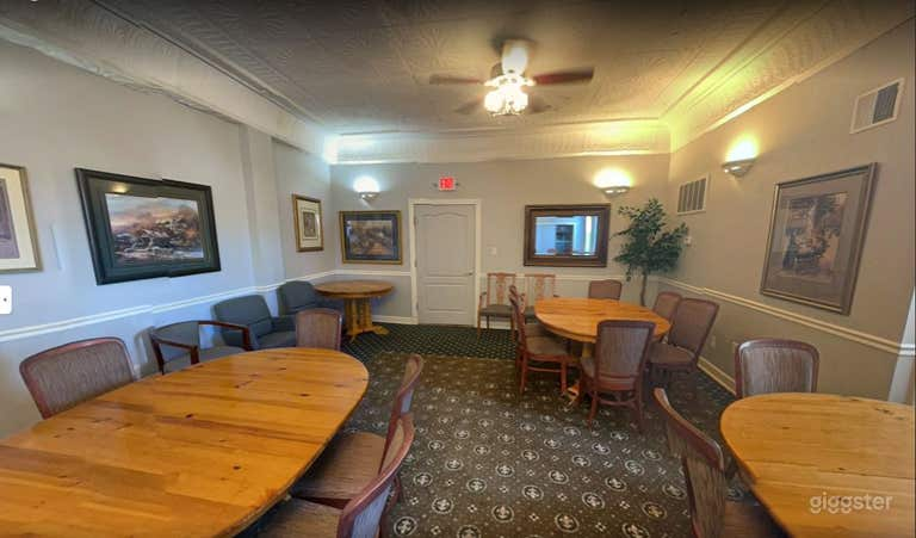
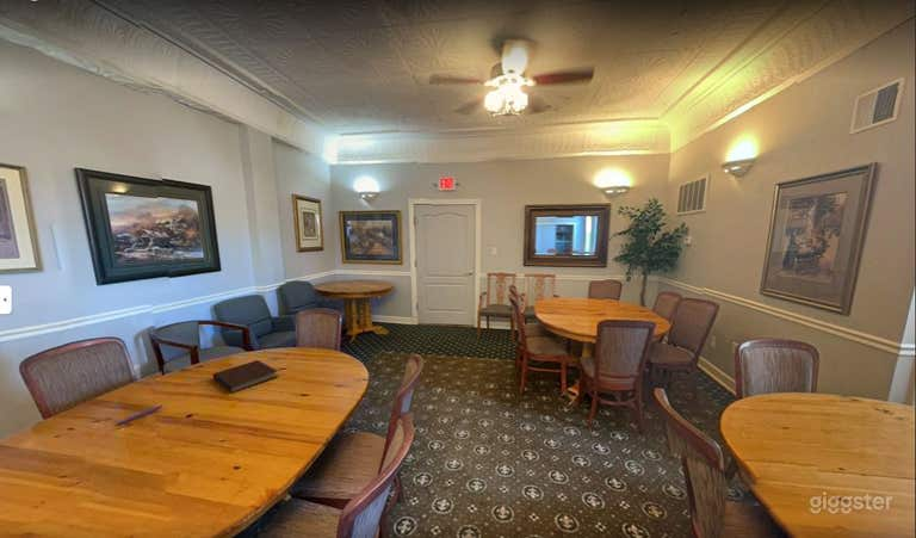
+ pen [114,404,165,426]
+ notebook [212,359,279,394]
